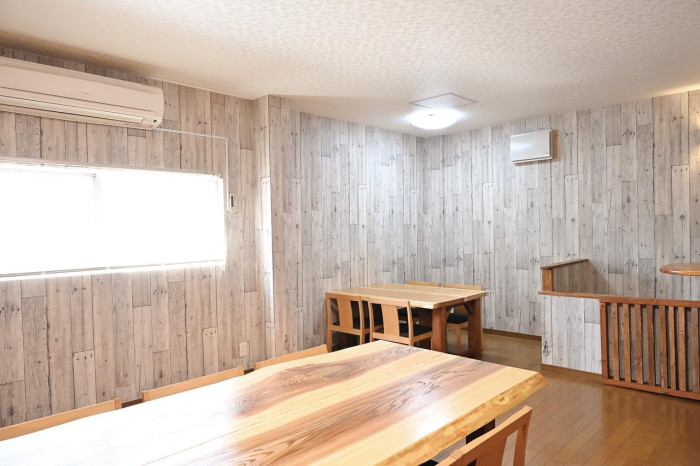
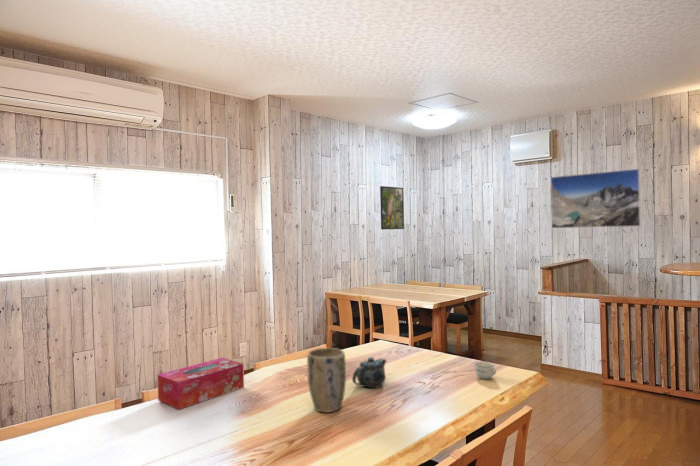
+ cup [474,361,497,380]
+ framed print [379,185,405,230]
+ tissue box [157,357,245,411]
+ chinaware [351,356,387,389]
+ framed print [550,168,642,229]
+ plant pot [306,347,347,413]
